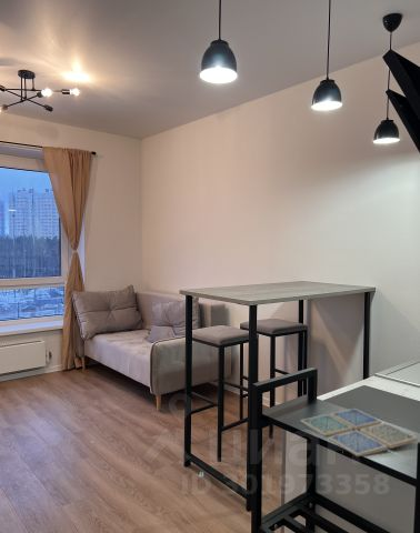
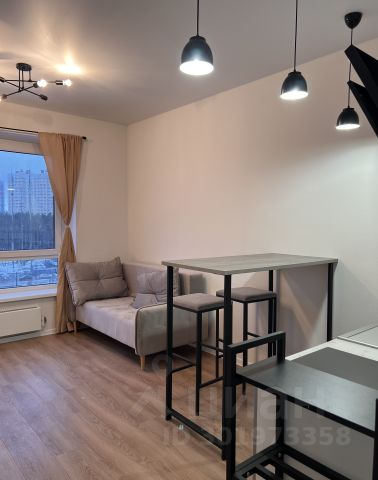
- drink coaster [300,408,419,457]
